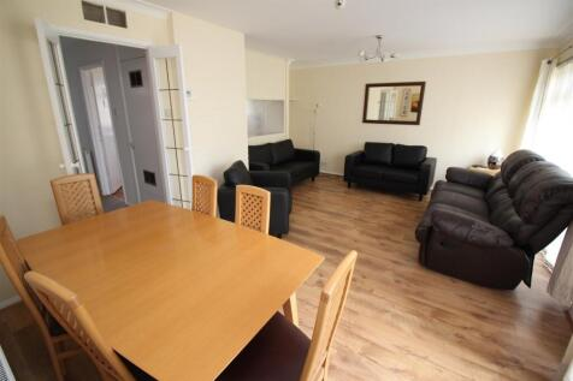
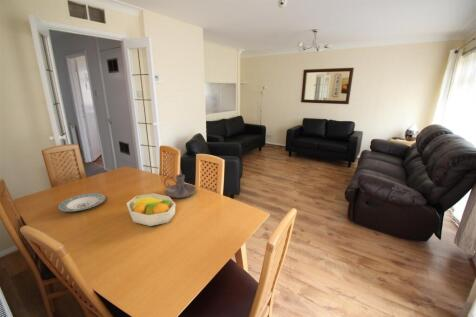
+ fruit bowl [126,193,177,227]
+ candle holder [163,173,197,199]
+ plate [57,192,106,213]
